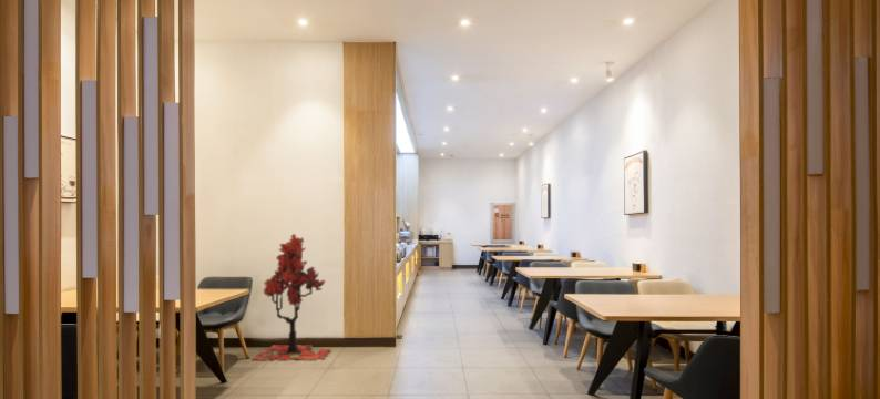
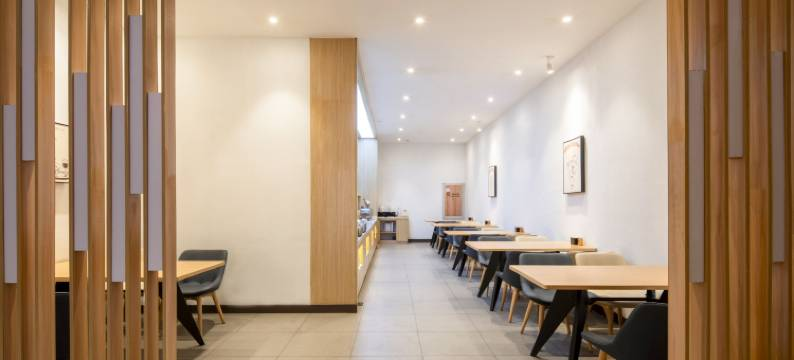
- tree [252,233,332,362]
